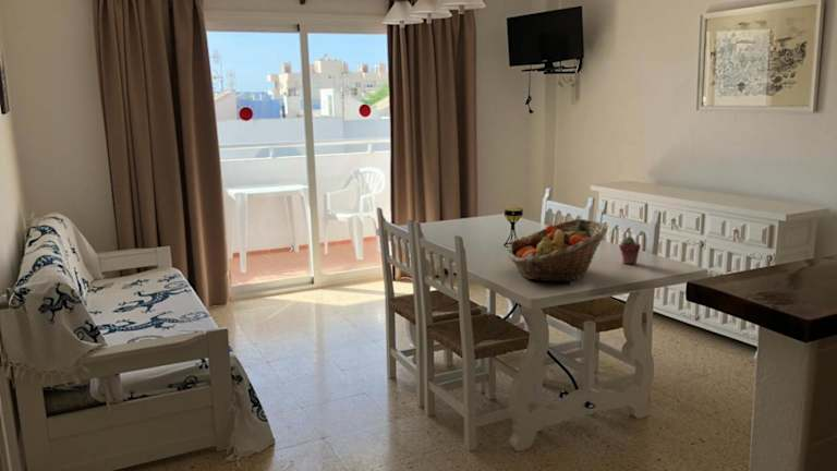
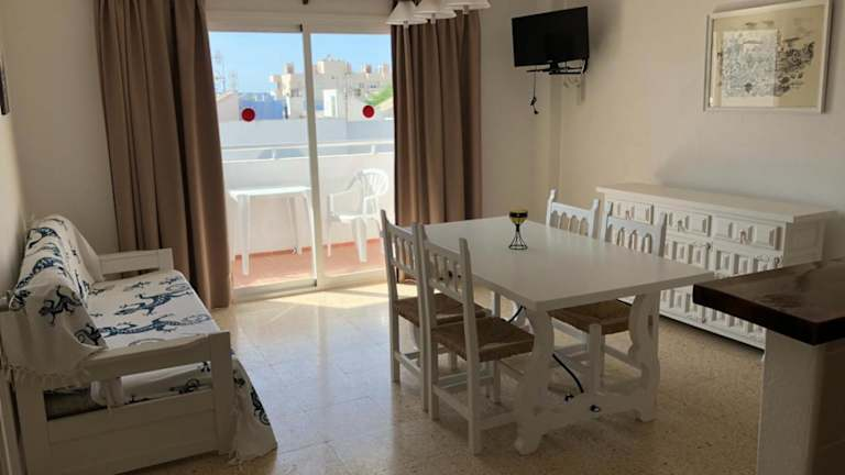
- potted succulent [618,235,642,265]
- fruit basket [506,218,609,283]
